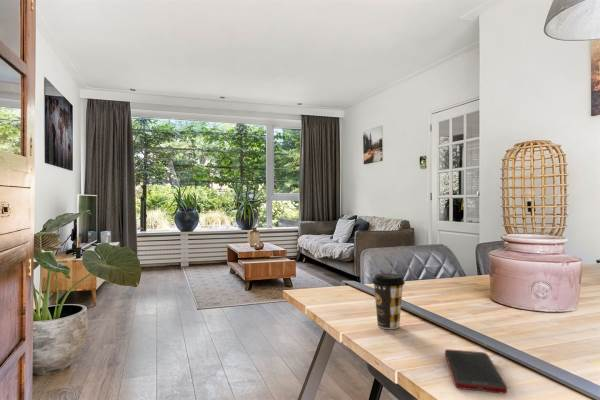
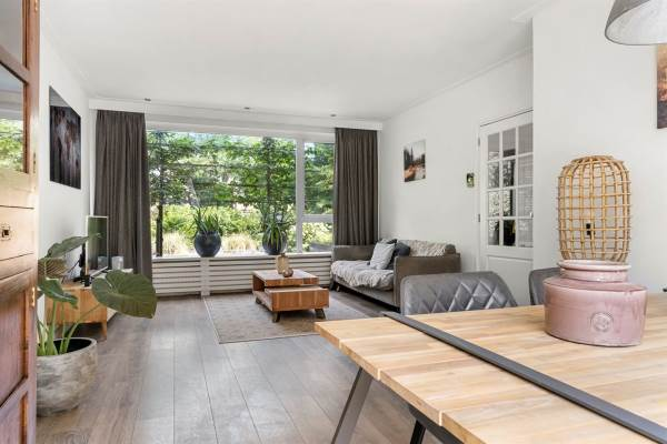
- coffee cup [371,272,406,330]
- cell phone [444,348,508,395]
